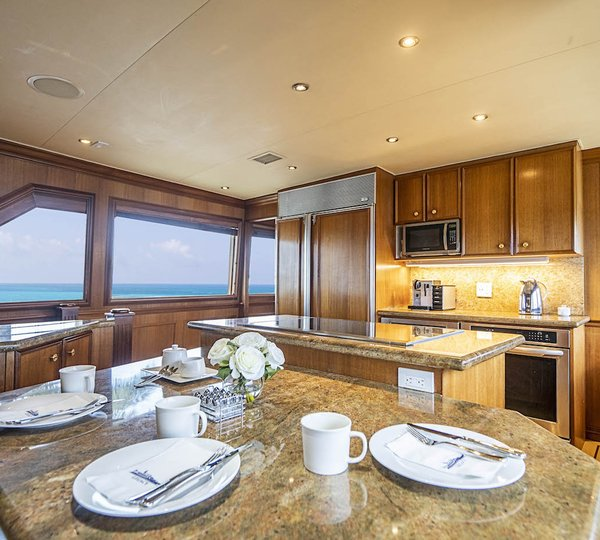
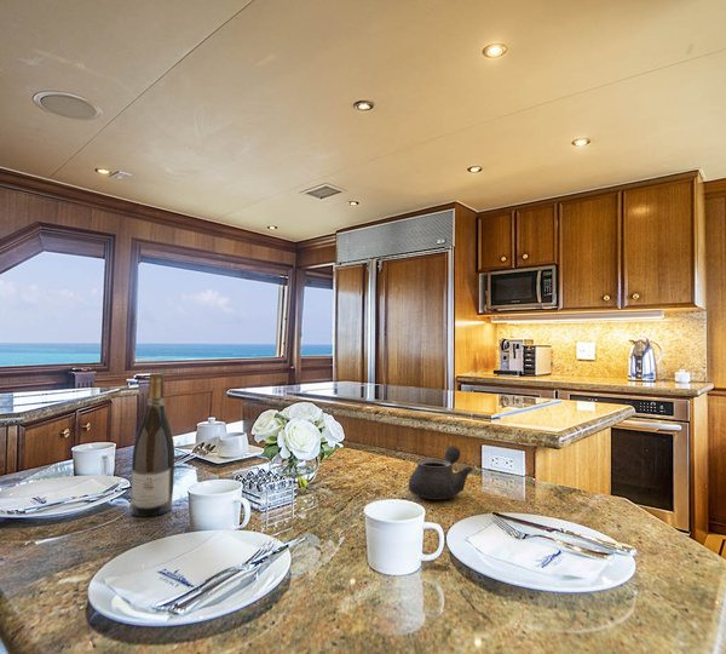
+ wine bottle [131,372,175,517]
+ teapot [408,444,474,500]
